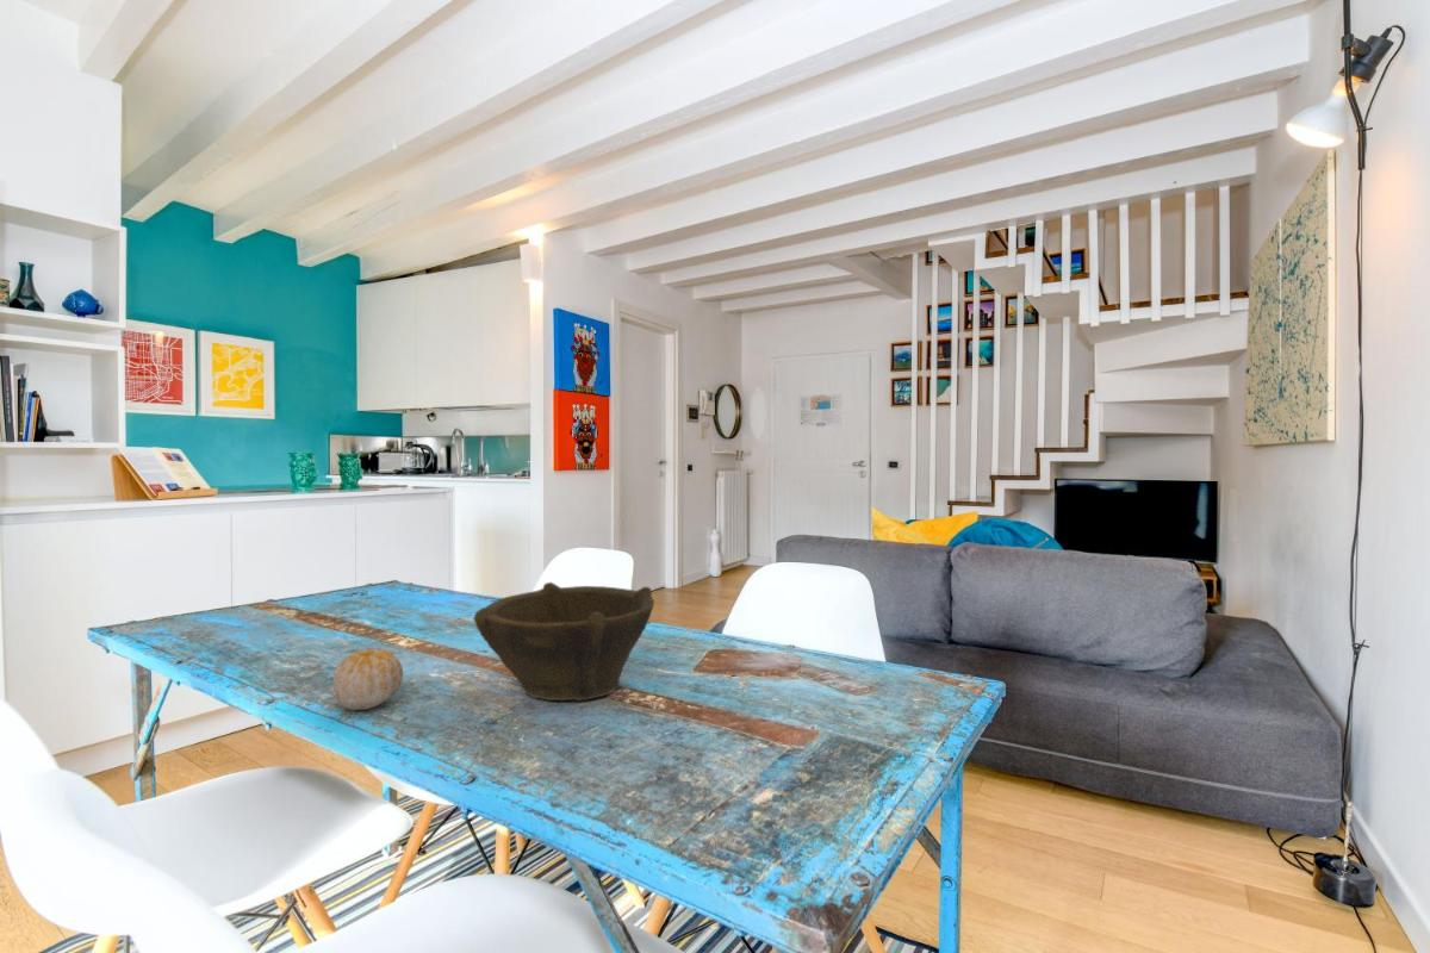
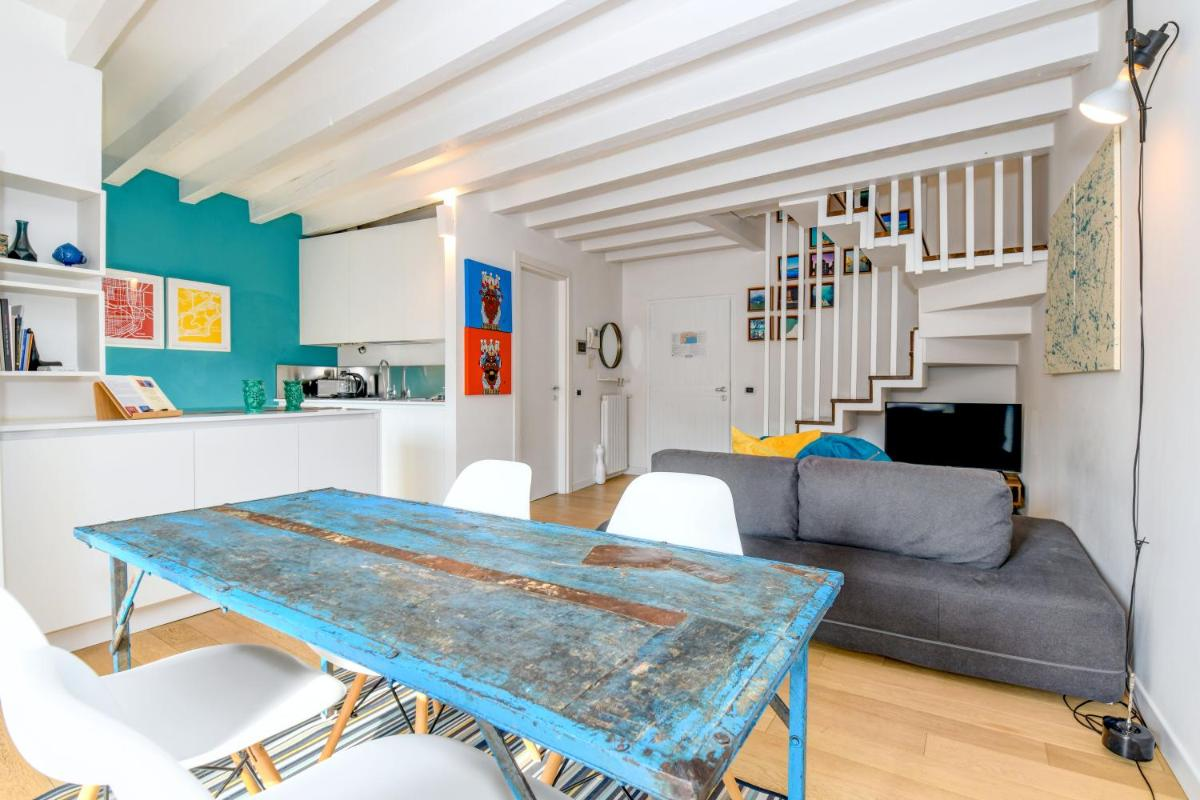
- bowl [473,581,655,702]
- fruit [331,648,404,711]
